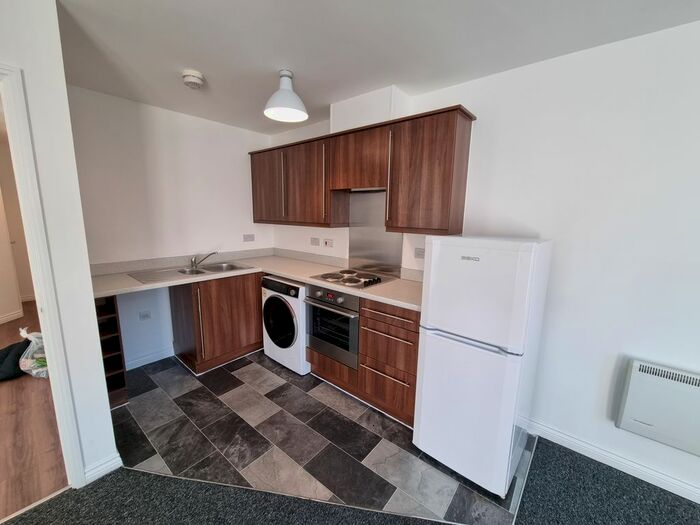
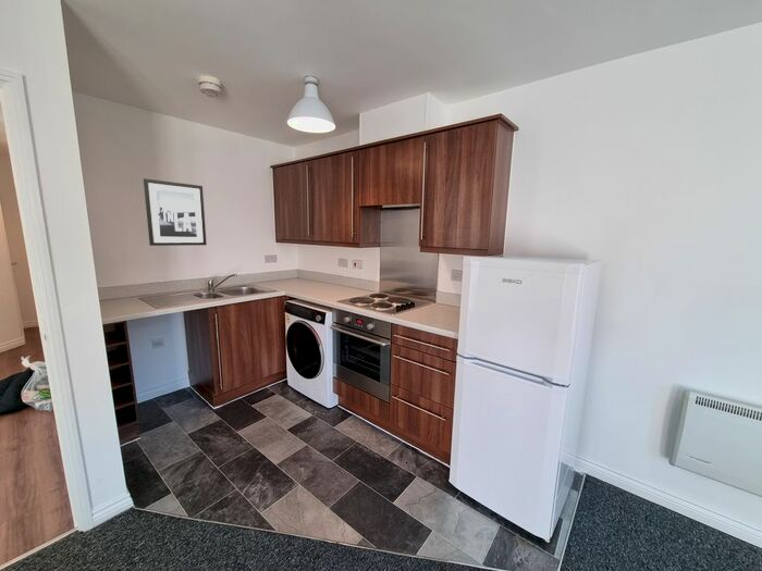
+ wall art [143,177,208,247]
